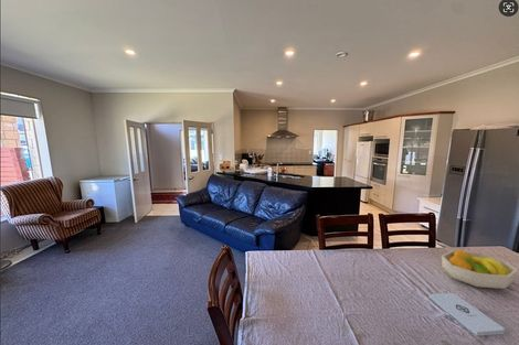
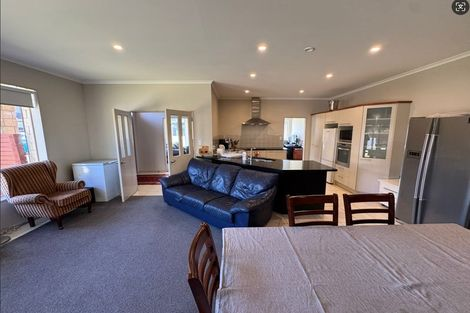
- notepad [427,292,506,337]
- fruit bowl [441,249,519,290]
